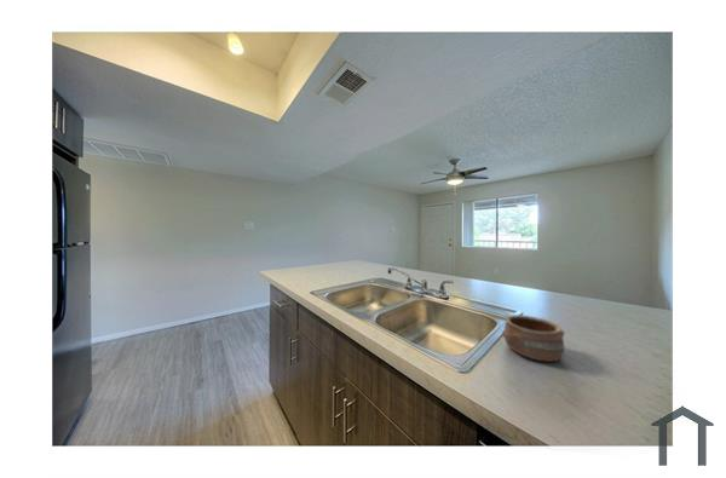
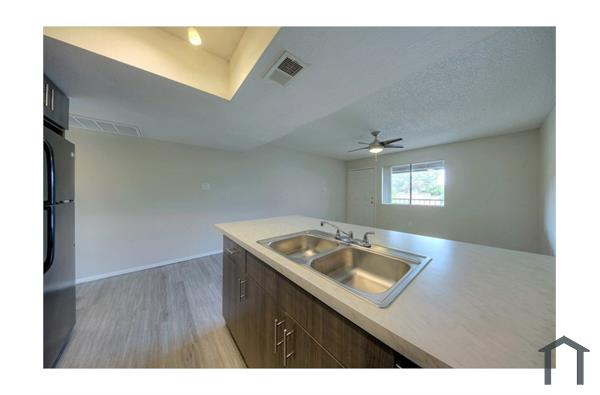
- pottery [501,313,565,362]
